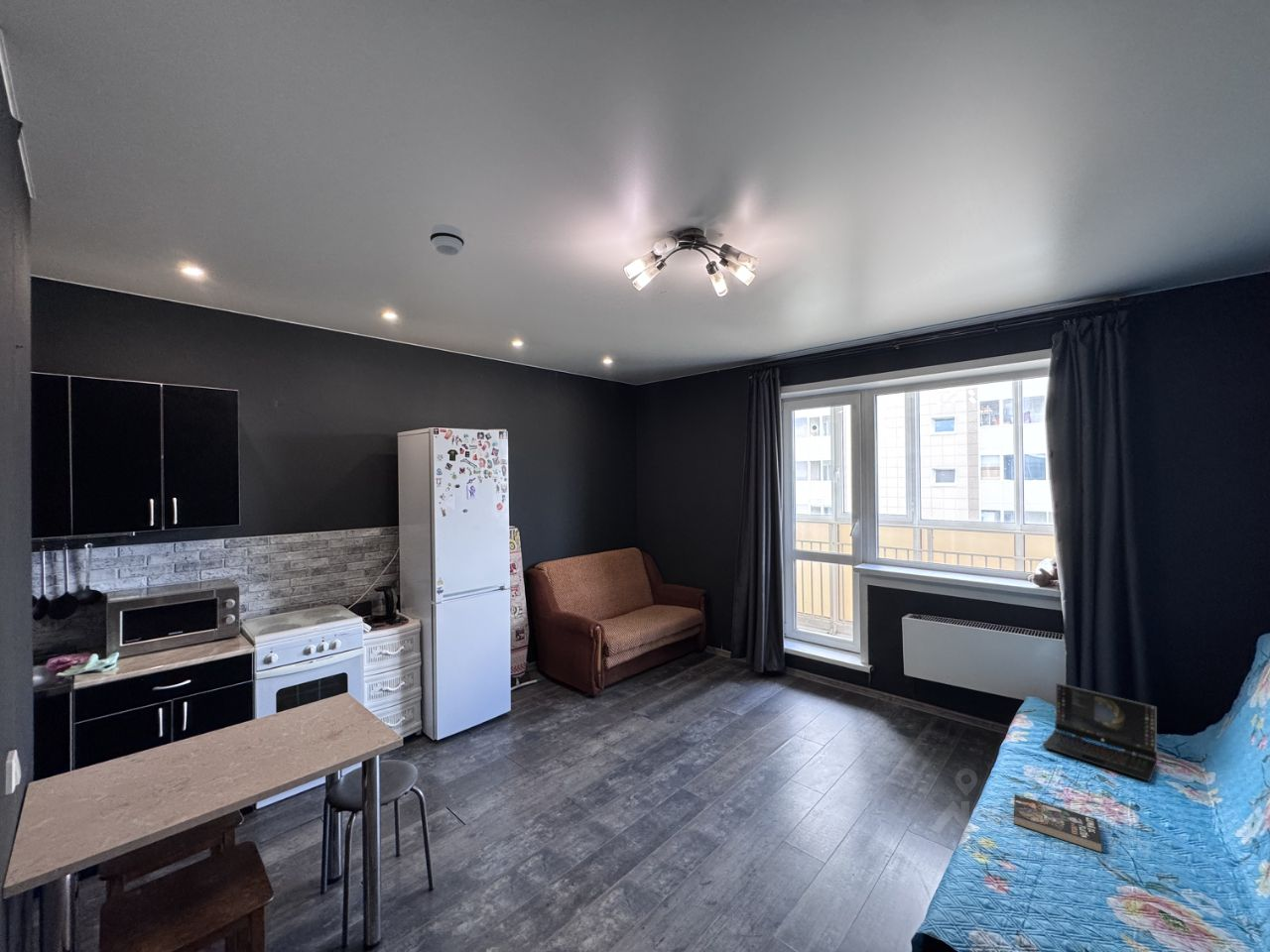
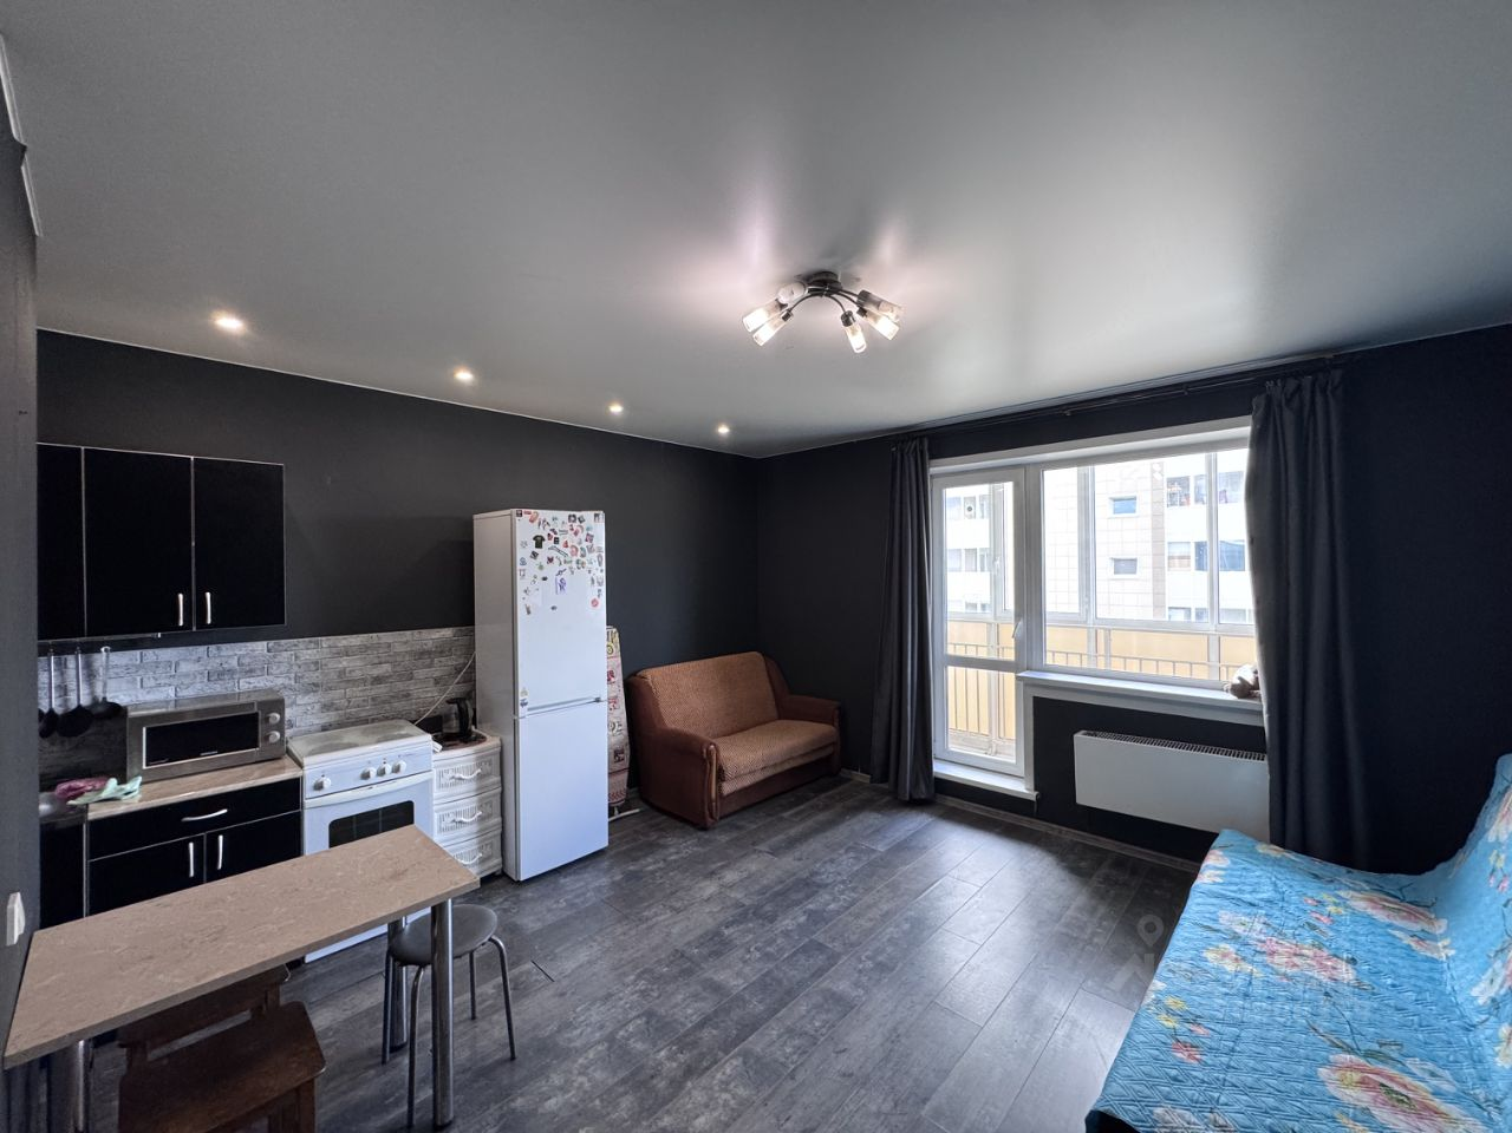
- laptop [1041,682,1158,782]
- book [1013,793,1103,854]
- smoke detector [429,223,465,257]
